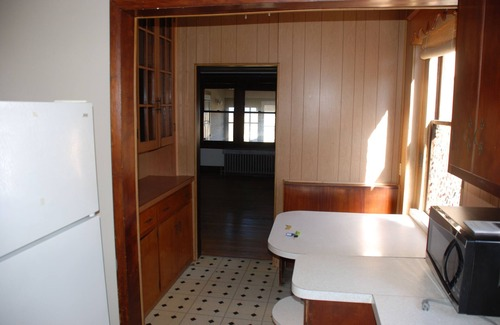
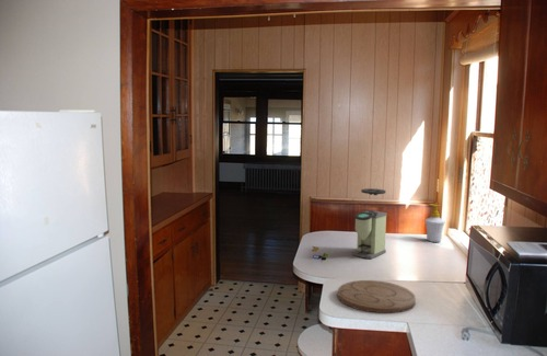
+ coffee grinder [351,187,388,260]
+ soap bottle [424,203,446,243]
+ cutting board [337,279,417,314]
